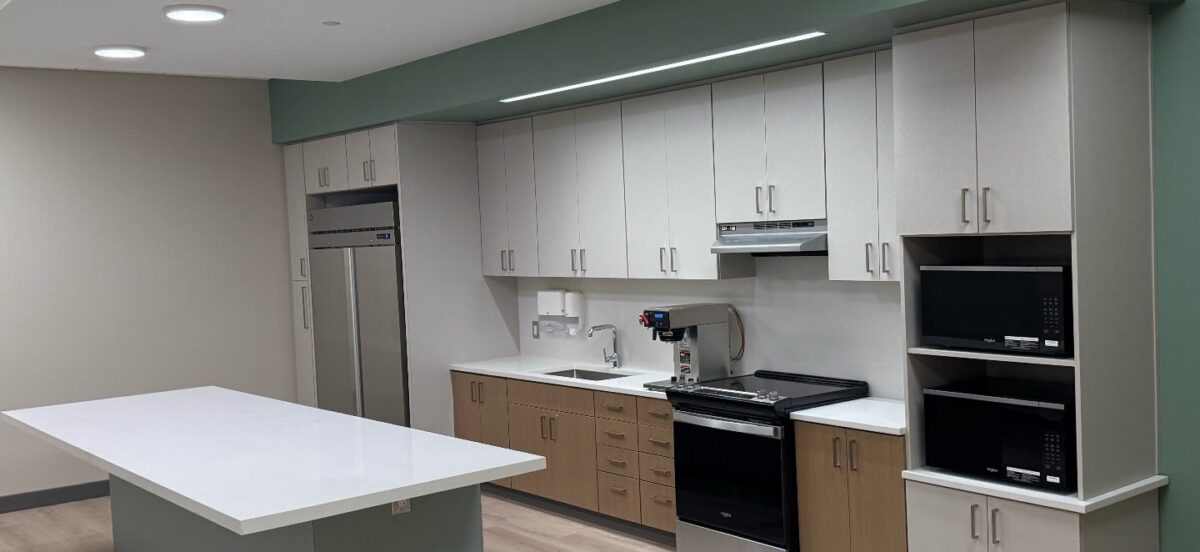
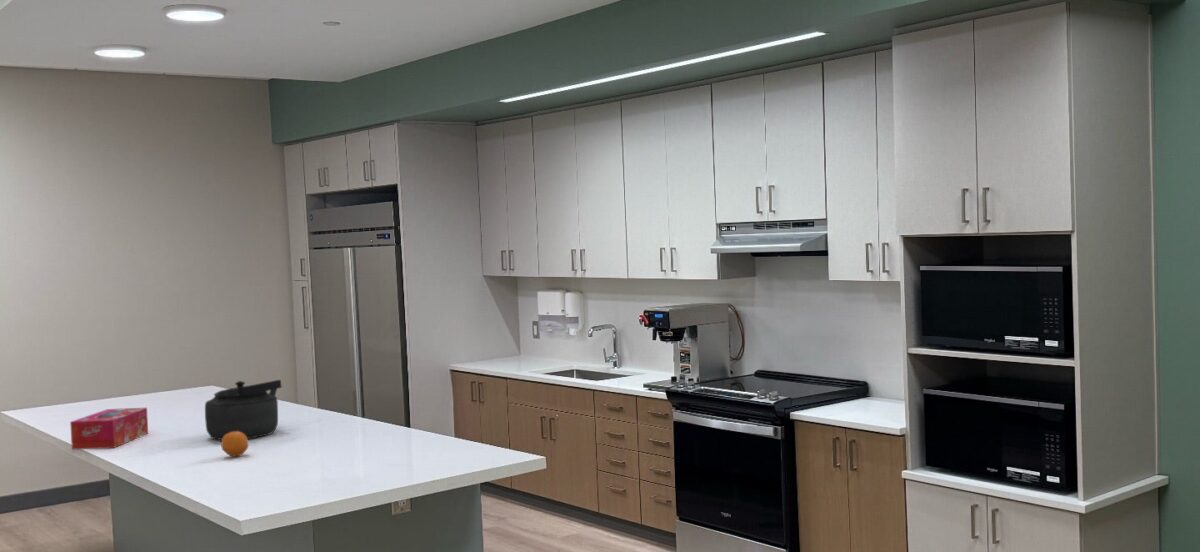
+ tissue box [69,407,149,451]
+ fruit [220,431,249,458]
+ kettle [204,379,283,441]
